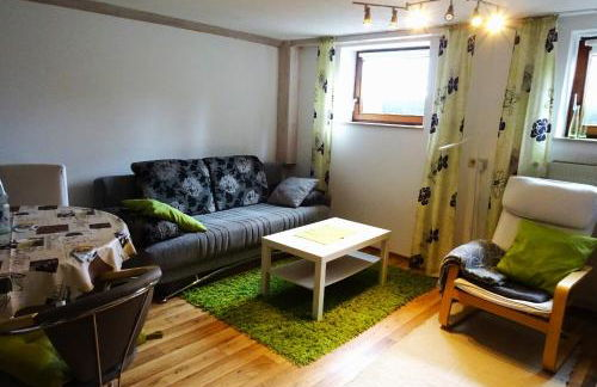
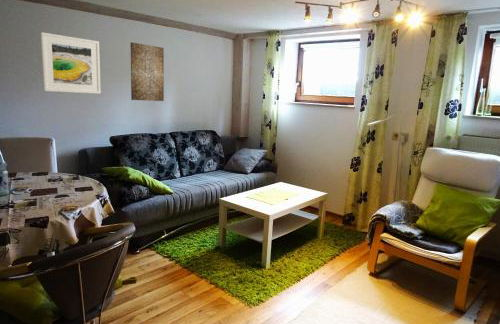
+ wall art [130,41,165,102]
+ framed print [40,31,102,95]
